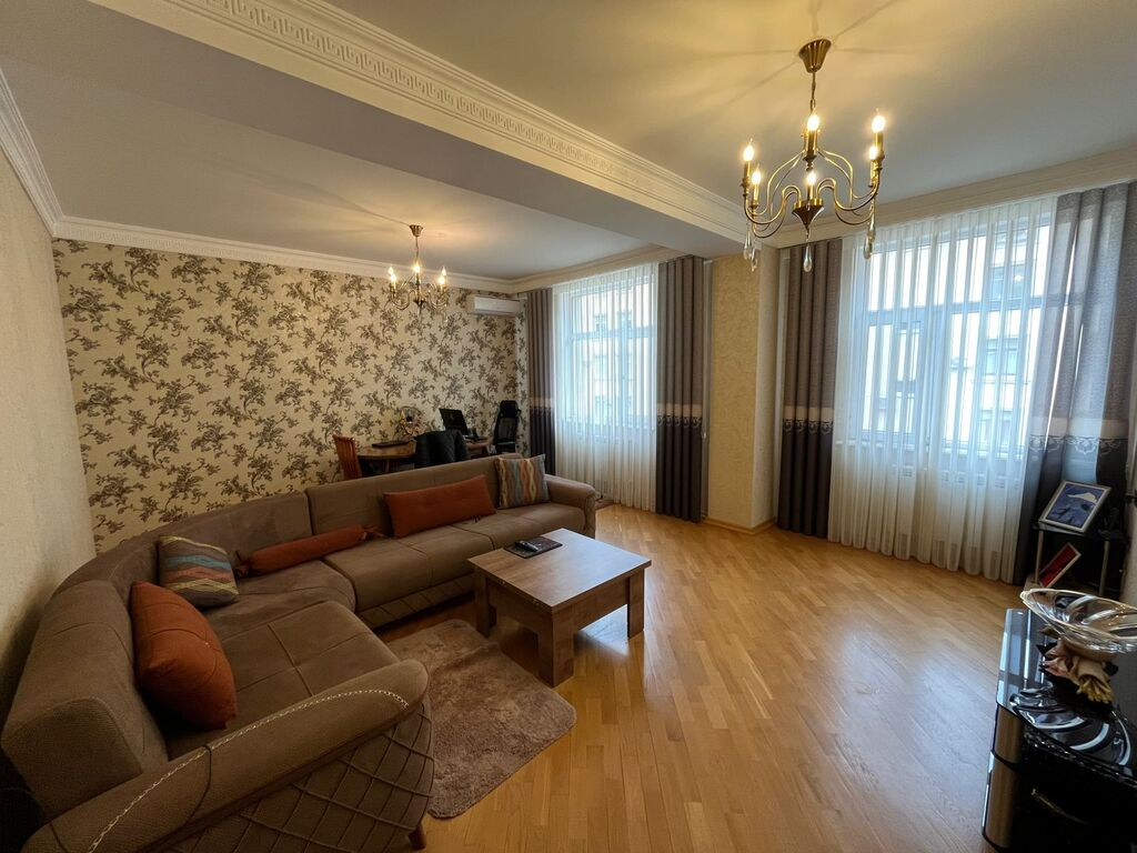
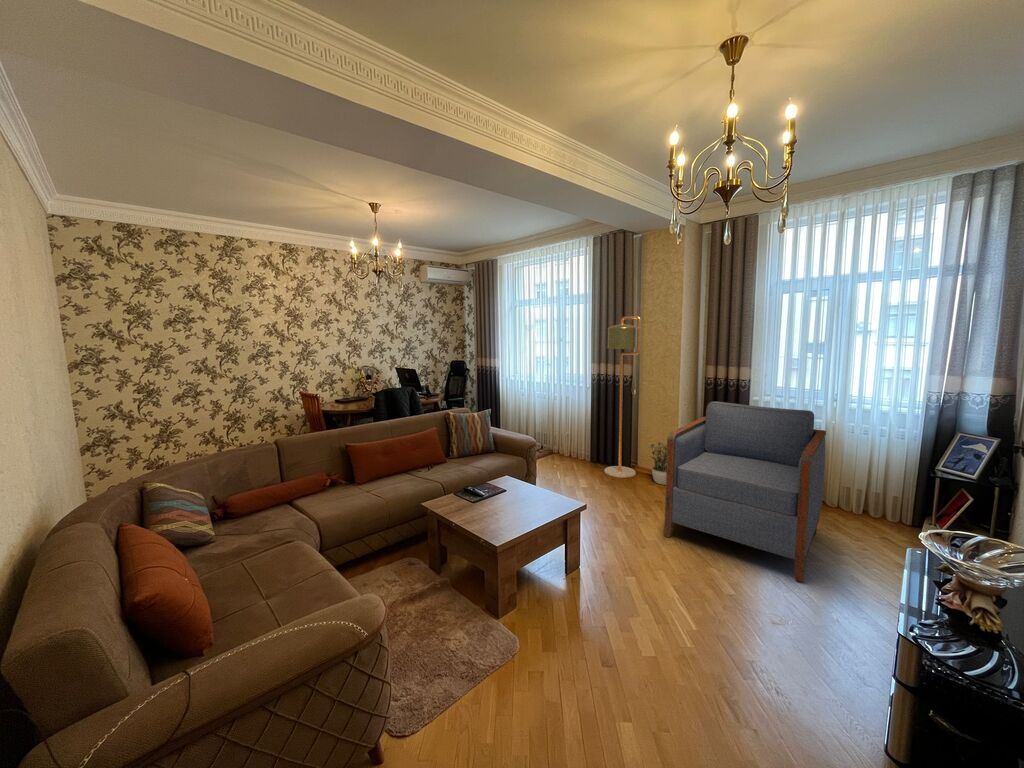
+ armchair [663,401,827,583]
+ potted plant [647,441,667,486]
+ floor lamp [603,315,642,479]
